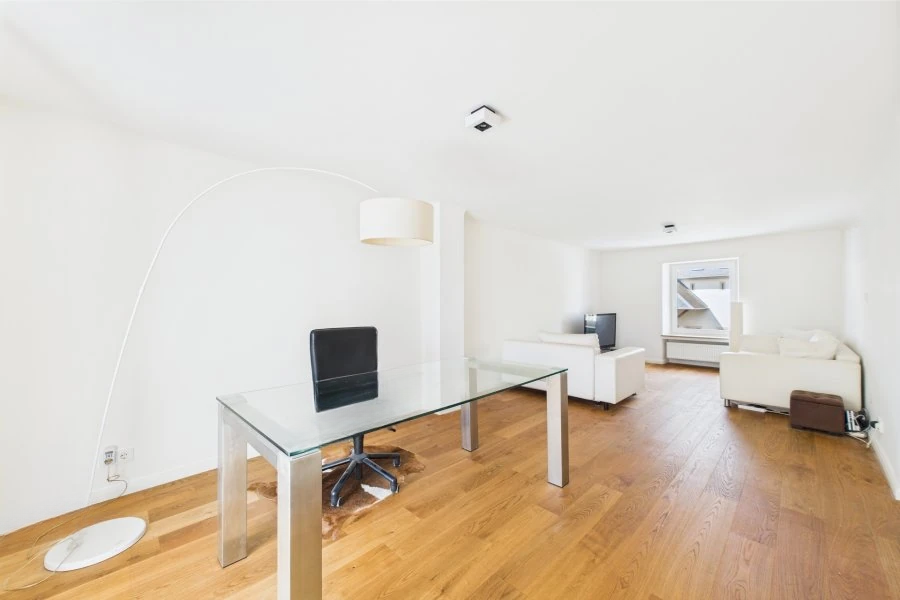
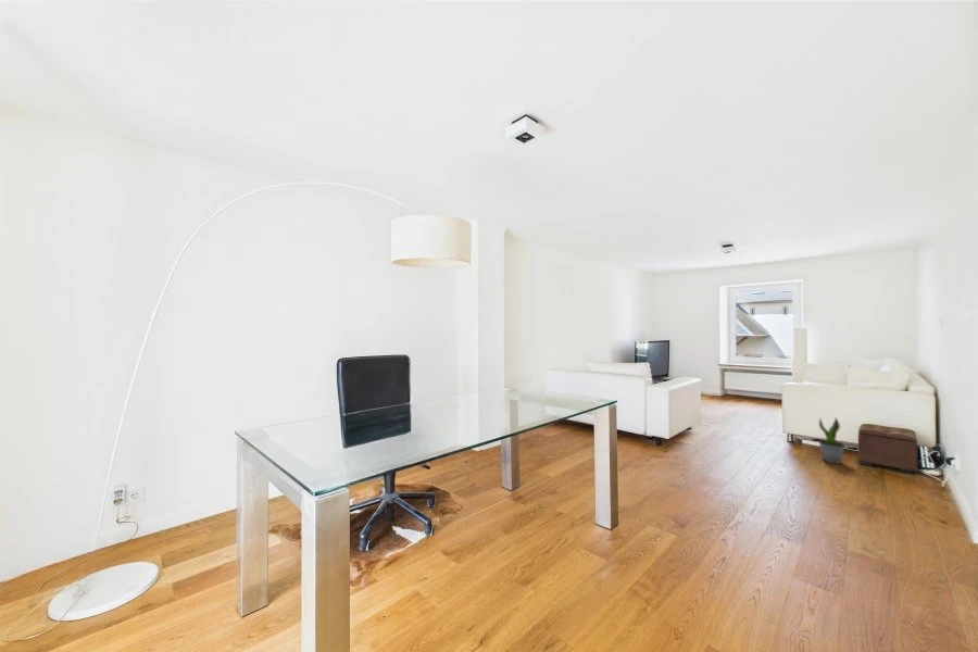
+ potted plant [817,416,847,465]
